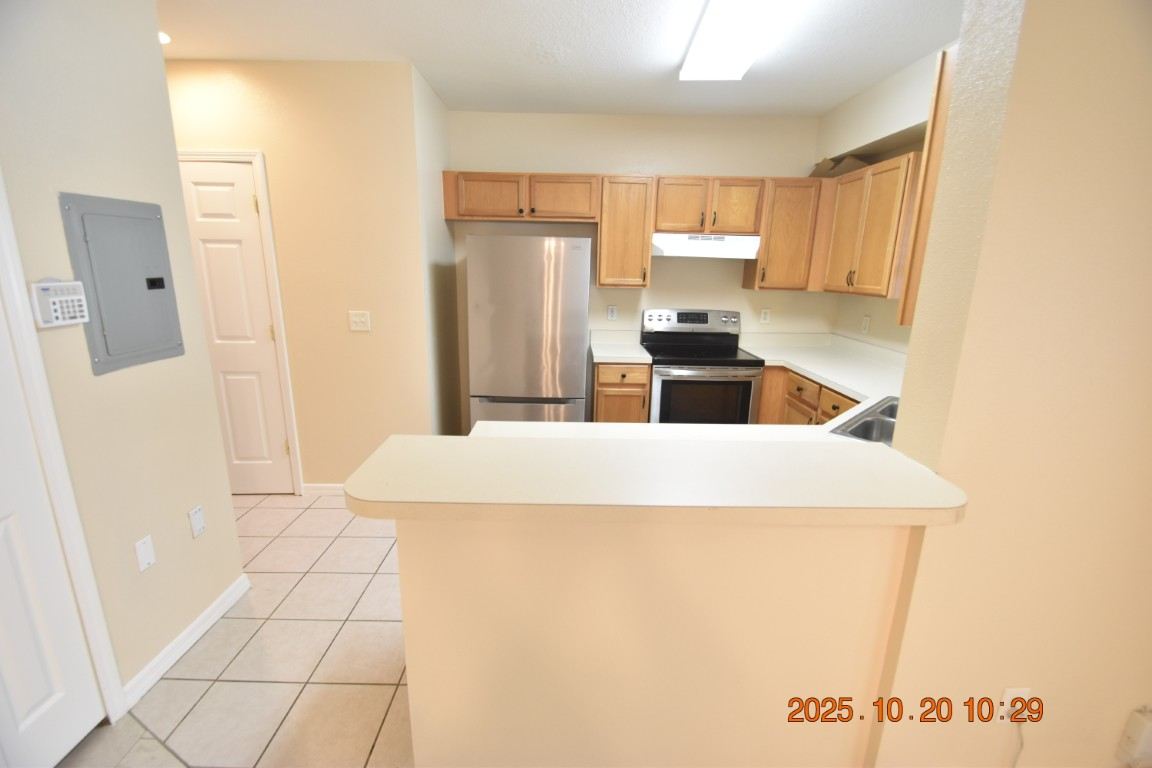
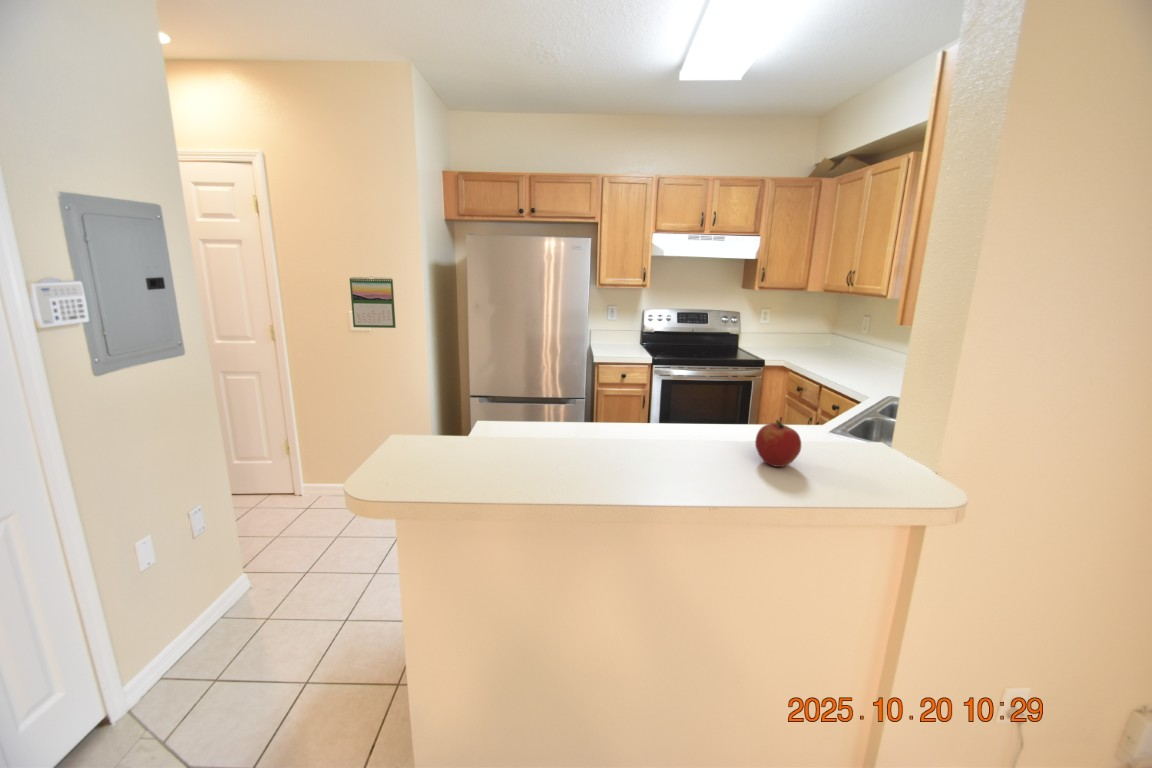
+ calendar [349,276,397,329]
+ apple [754,416,802,468]
